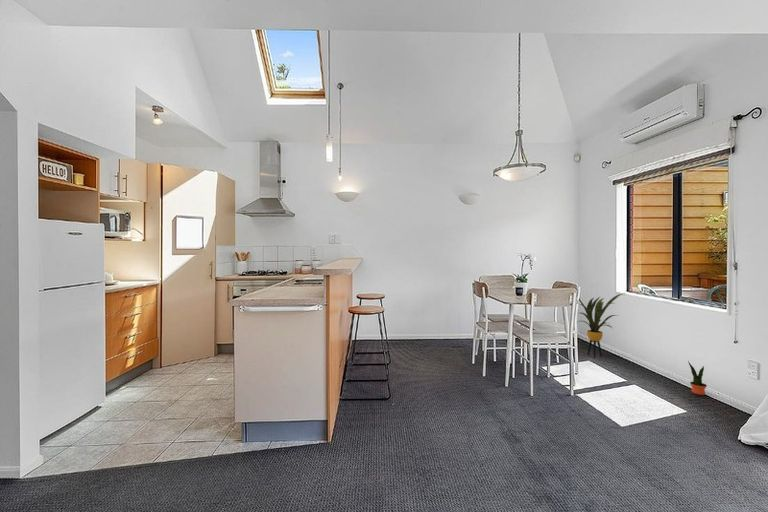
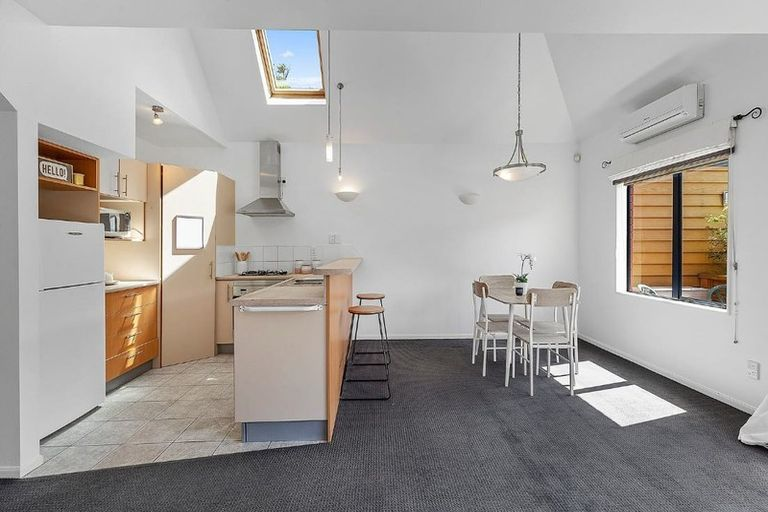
- potted plant [687,360,708,396]
- house plant [577,292,626,359]
